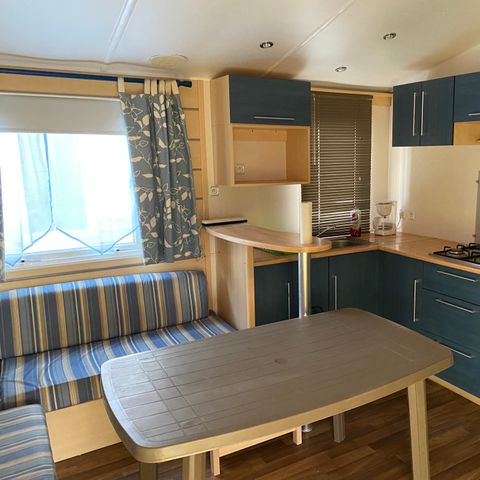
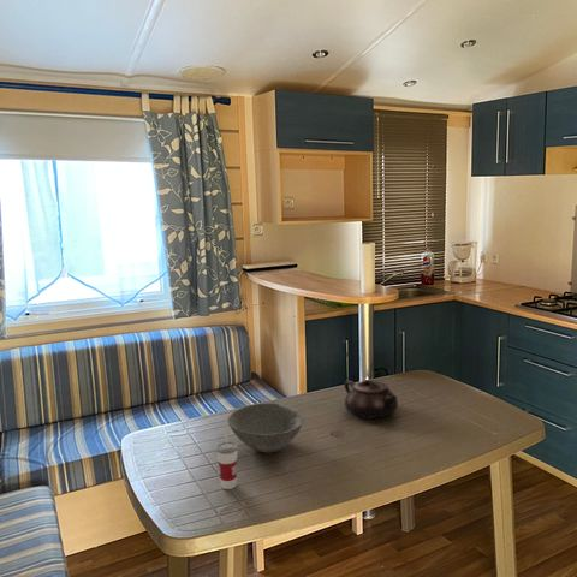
+ bowl [226,401,304,453]
+ cup [215,430,238,490]
+ teapot [343,379,399,420]
